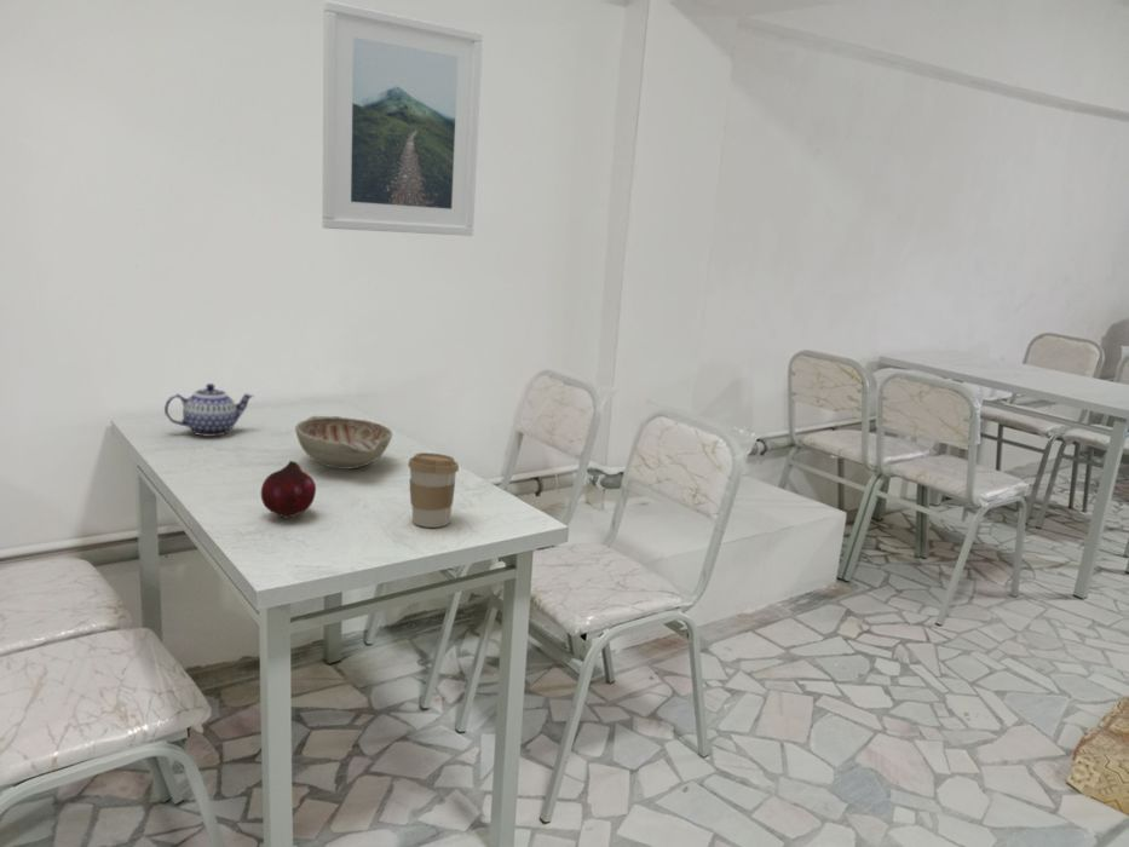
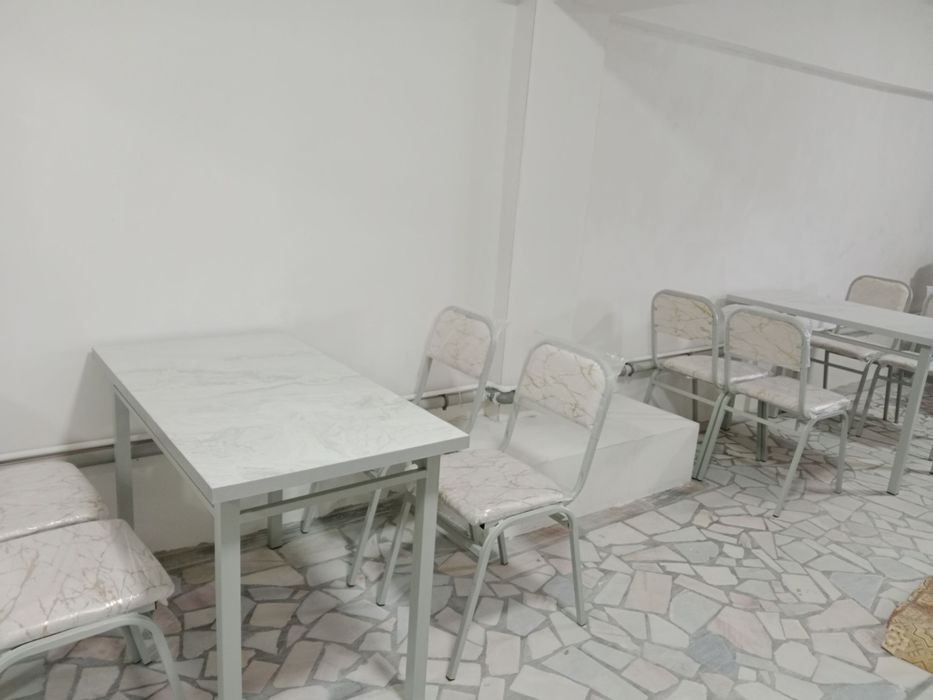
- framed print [321,0,484,237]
- teapot [163,382,255,438]
- coffee cup [407,451,460,529]
- decorative bowl [294,415,393,471]
- fruit [260,460,317,519]
